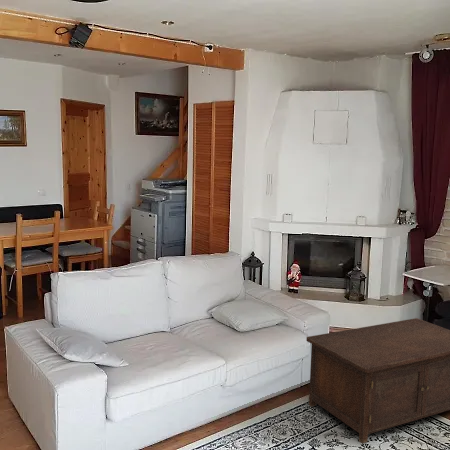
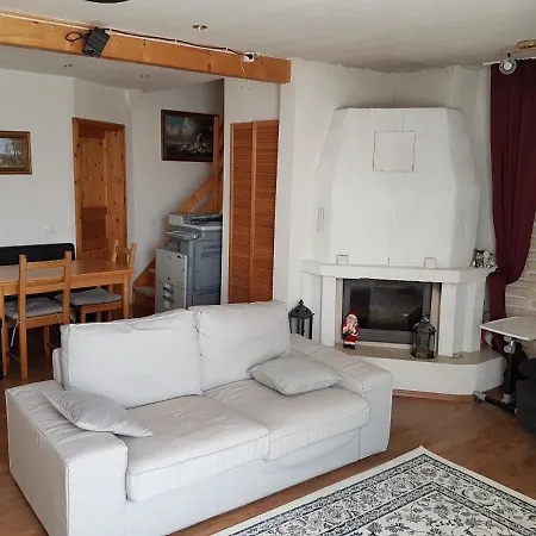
- cabinet [305,317,450,445]
